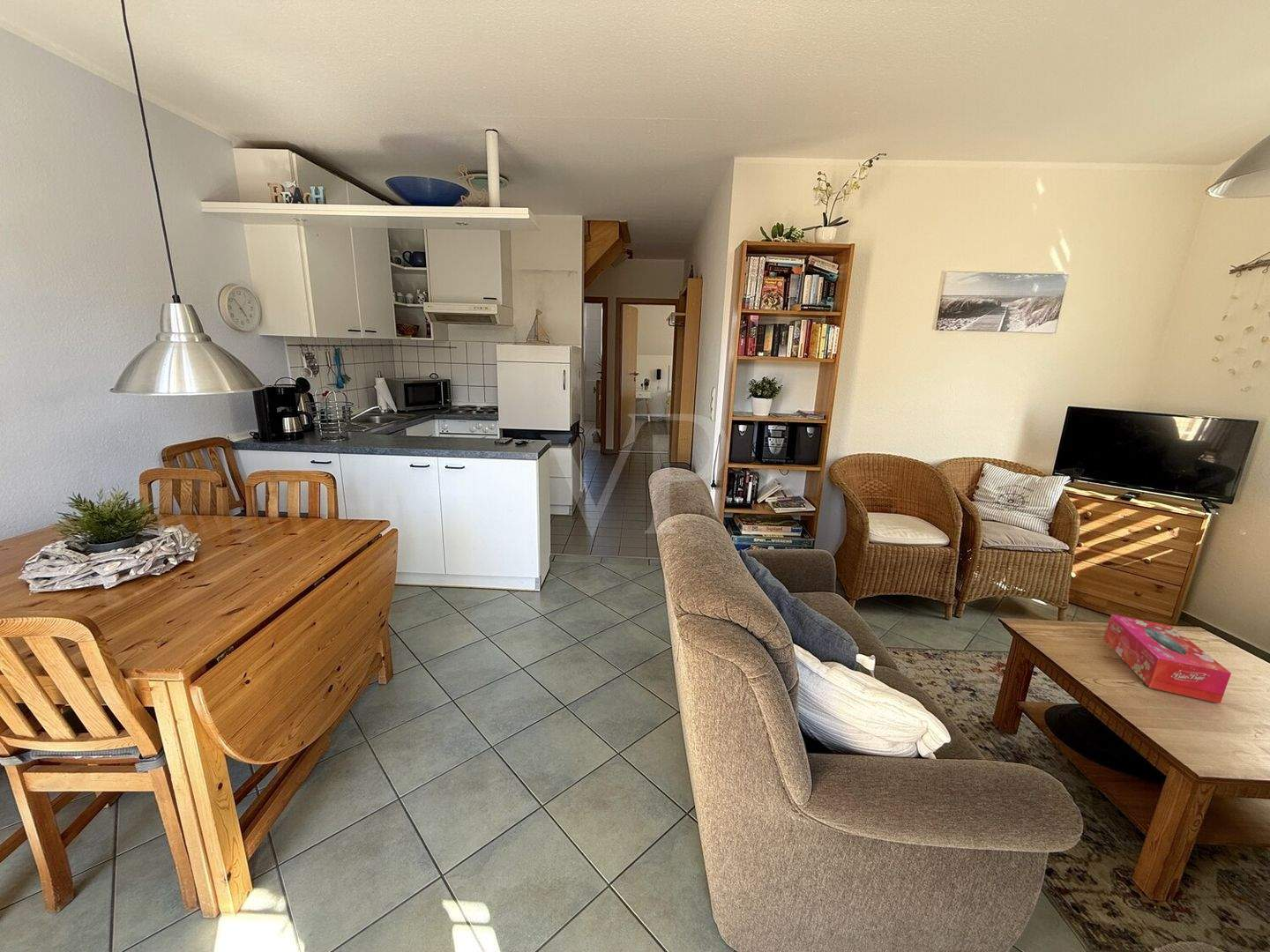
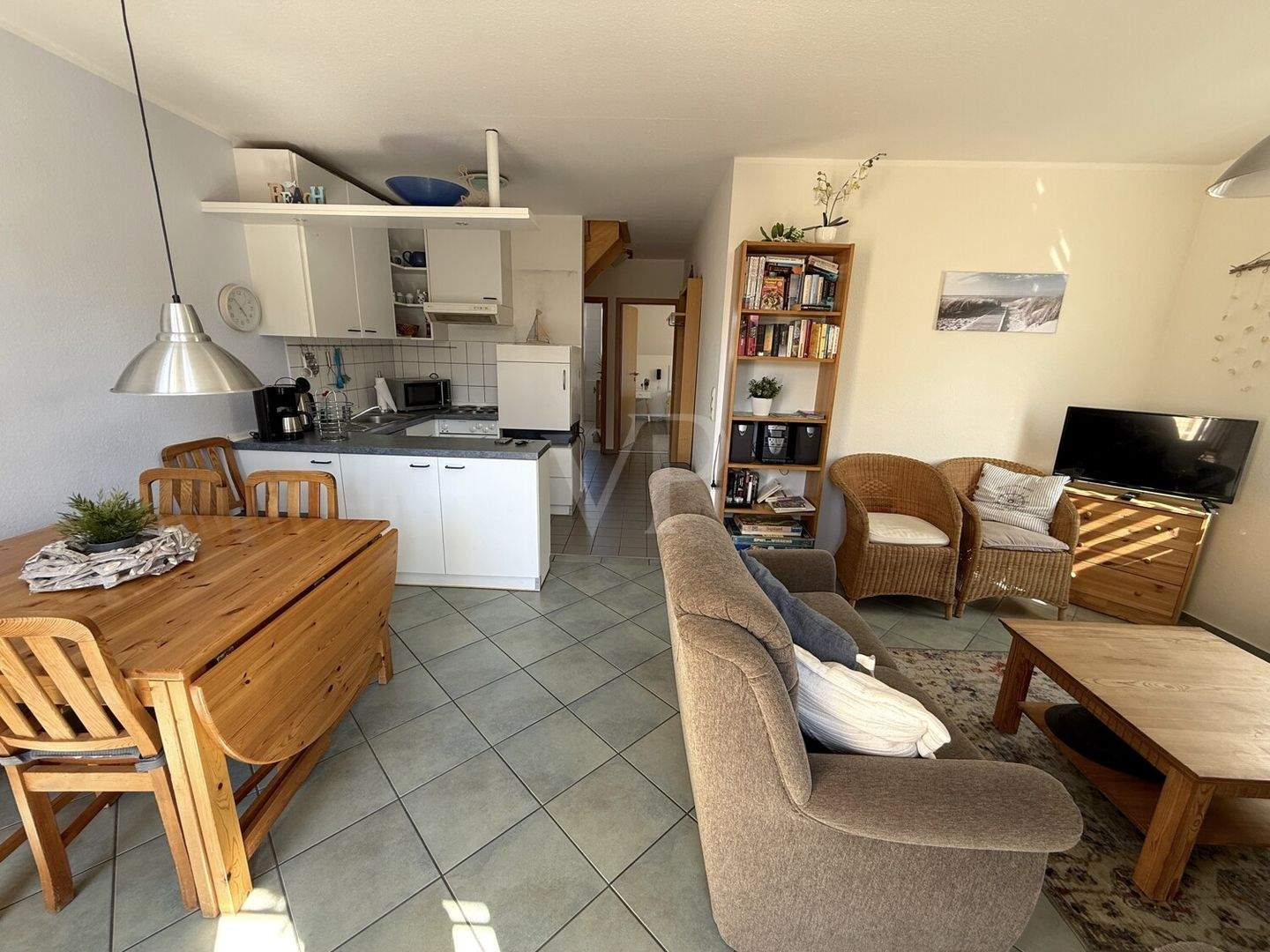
- tissue box [1103,614,1232,704]
